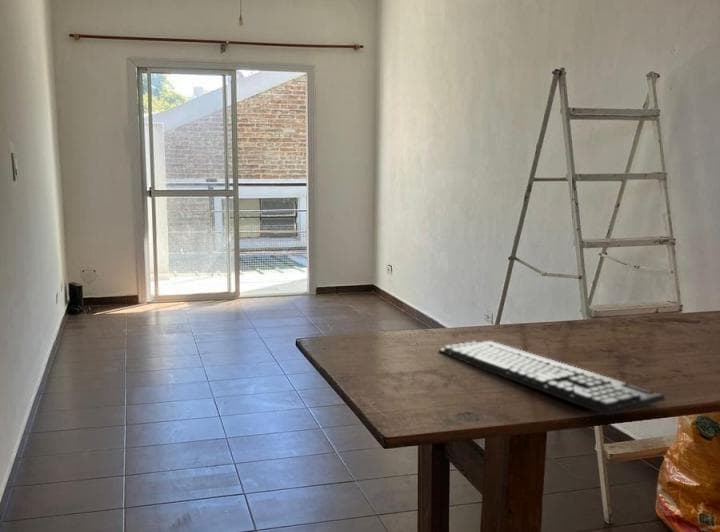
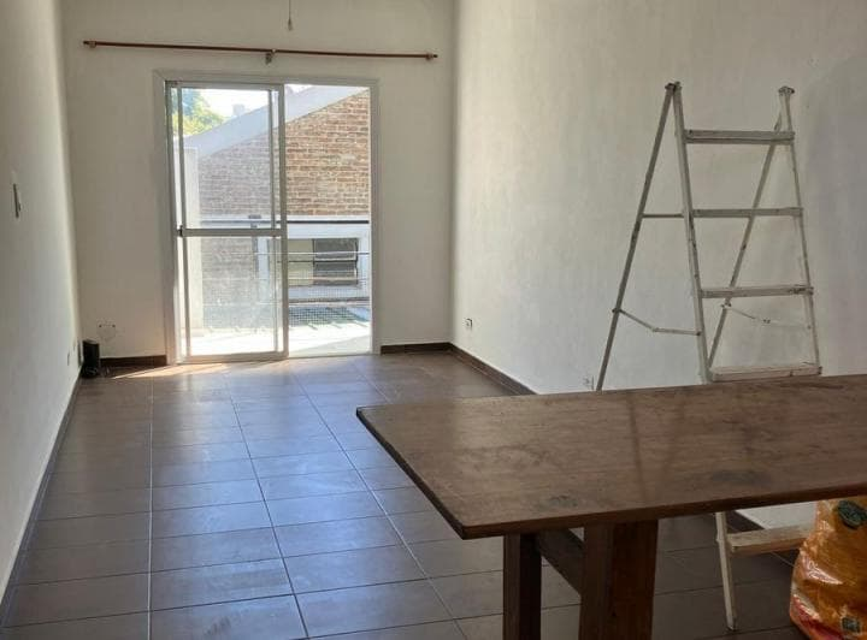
- keyboard [438,340,666,417]
